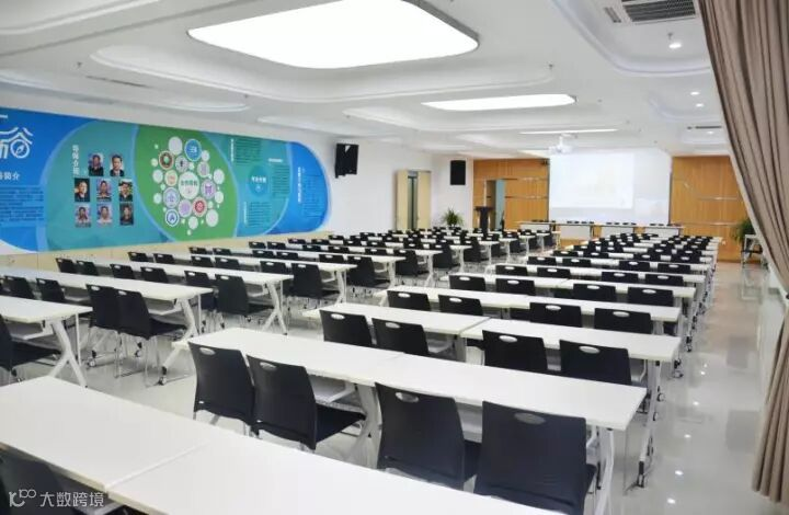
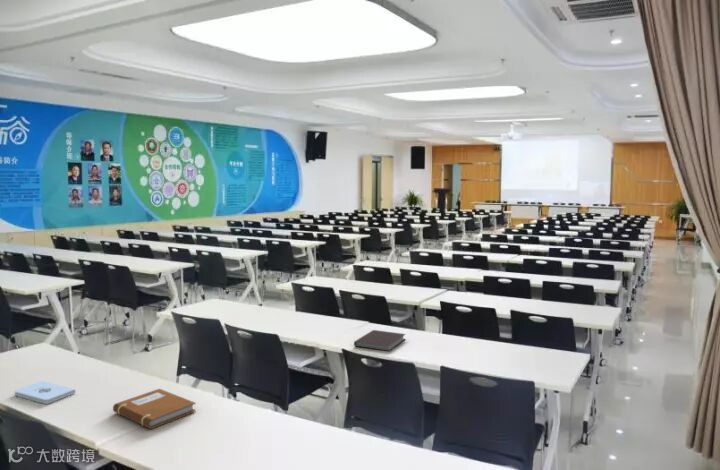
+ notebook [353,329,407,352]
+ notepad [13,380,76,405]
+ notebook [112,388,197,430]
